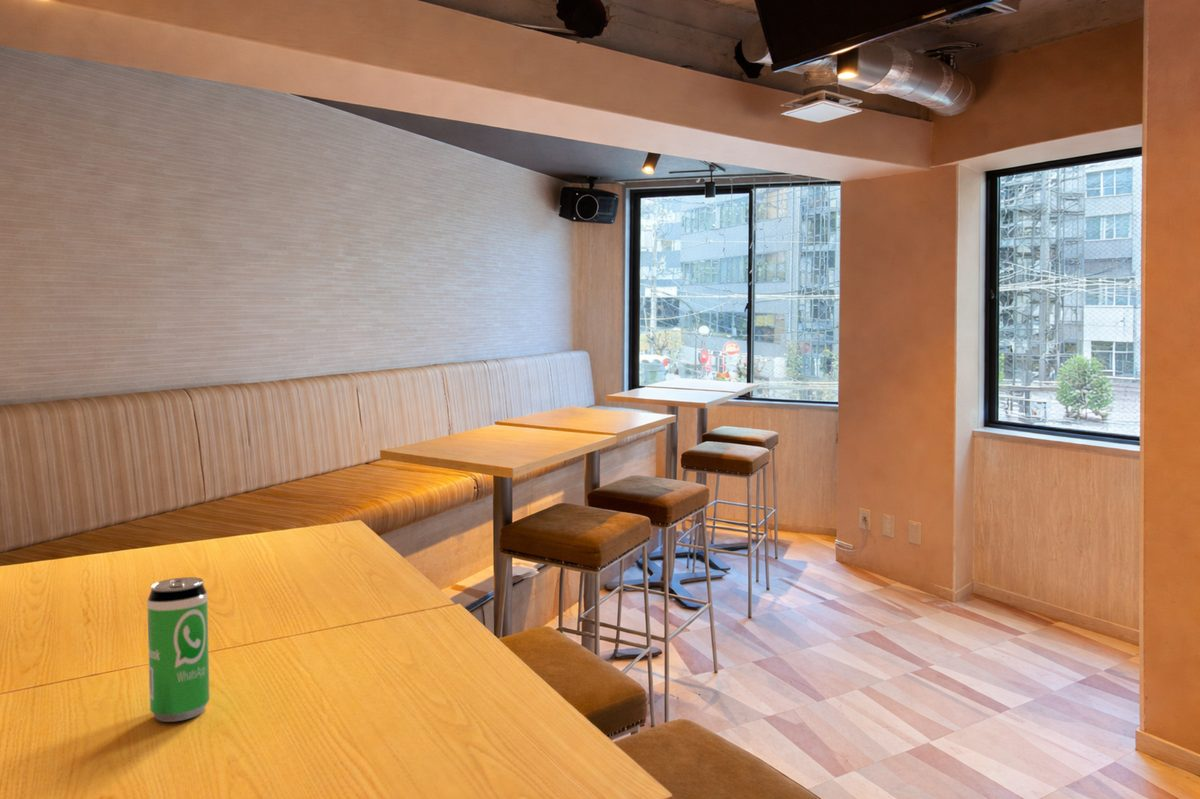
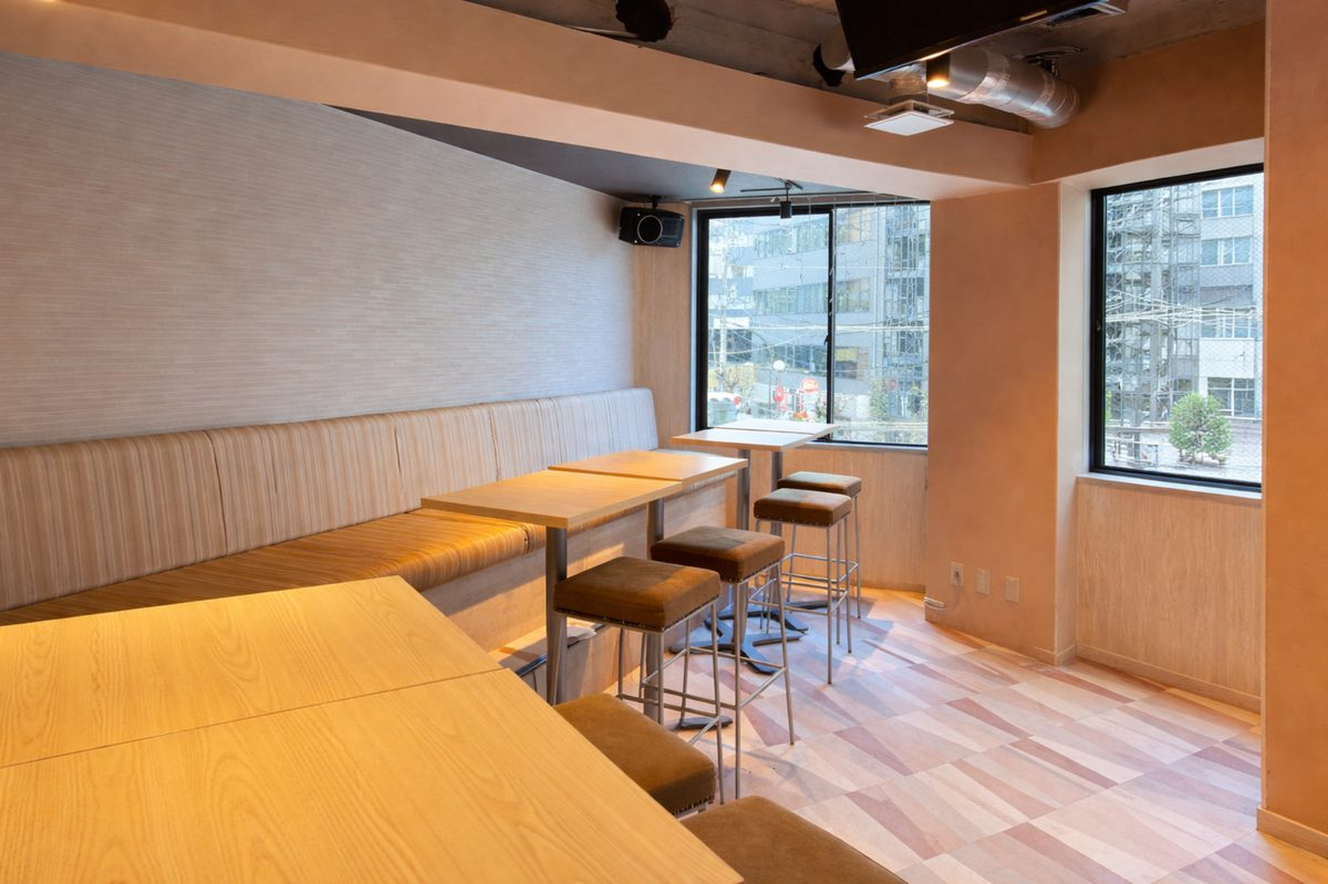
- beverage can [146,576,211,723]
